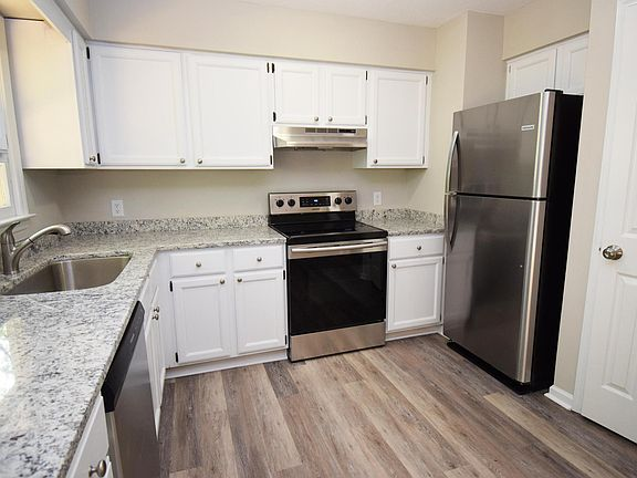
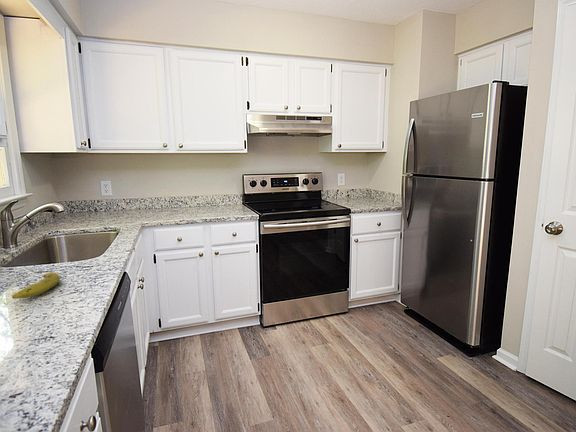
+ fruit [11,271,61,300]
